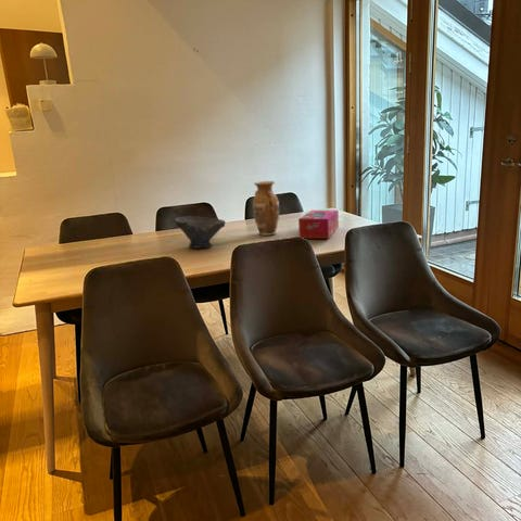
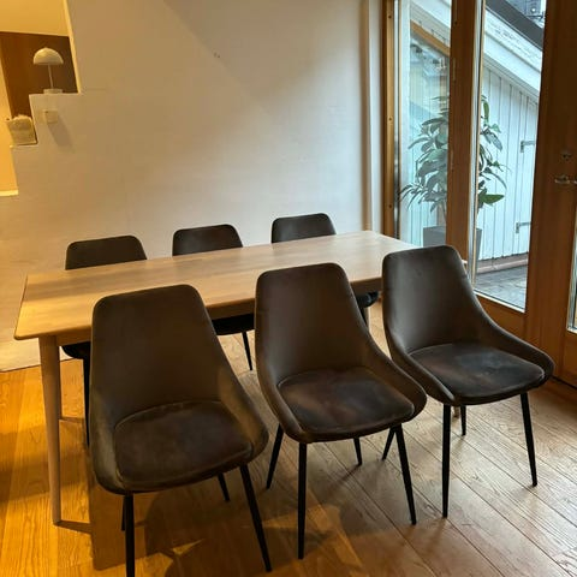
- tissue box [297,209,340,240]
- vase [252,180,280,237]
- bowl [173,216,227,250]
